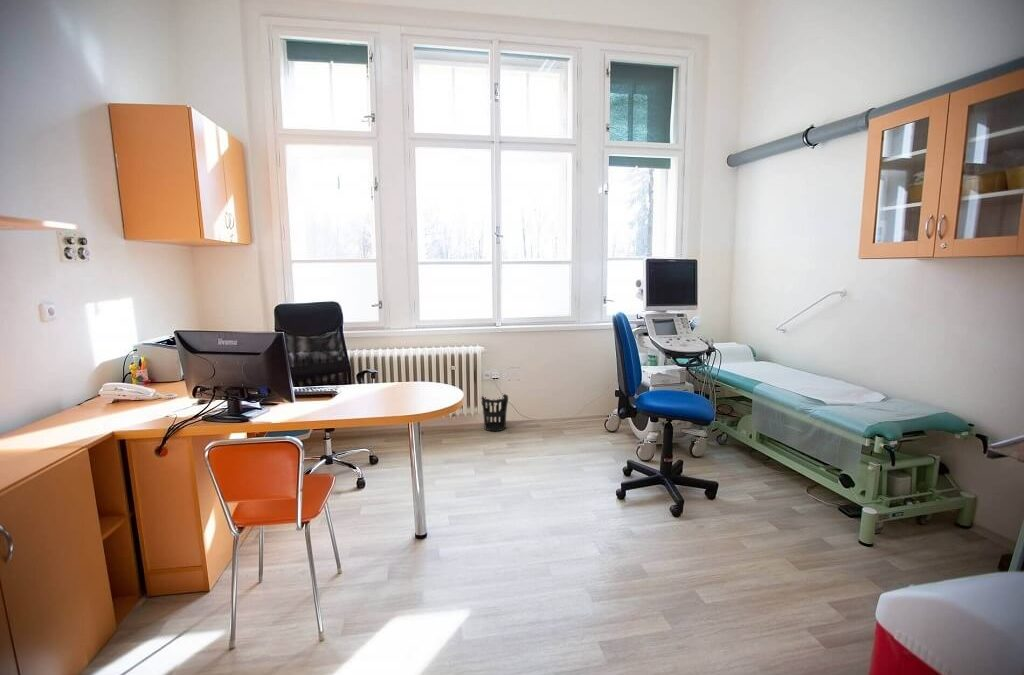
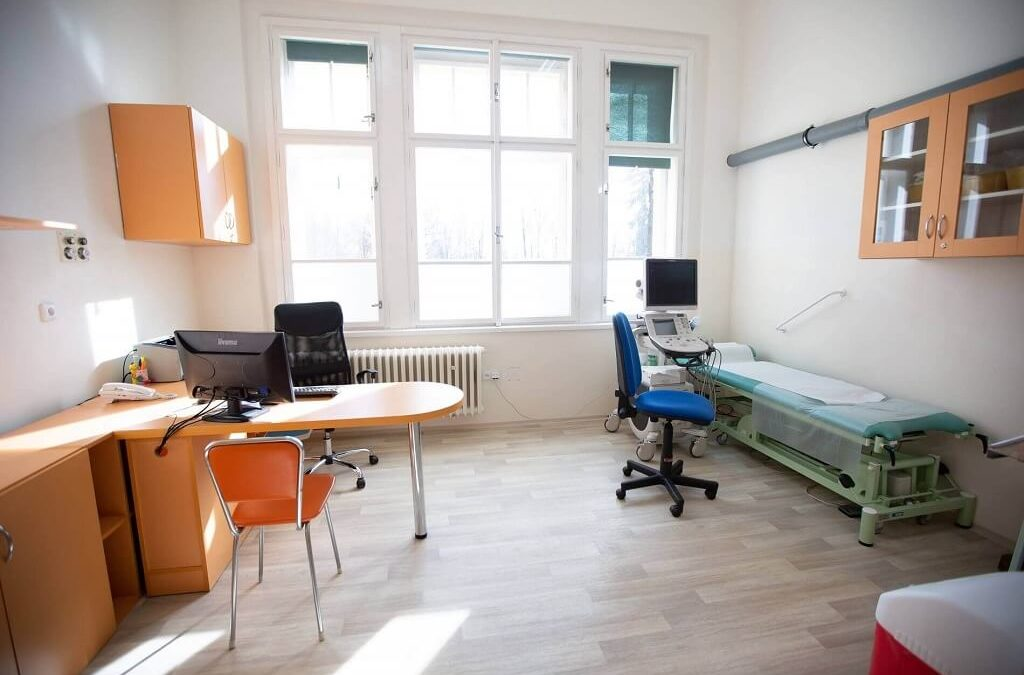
- wastebasket [480,393,509,432]
